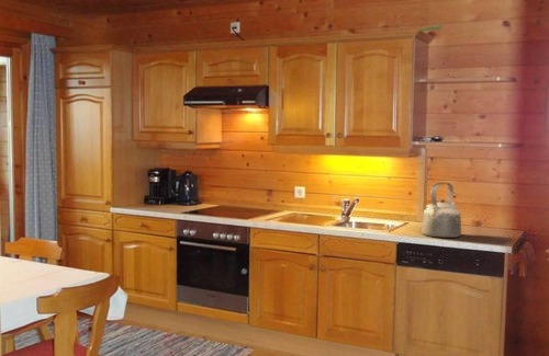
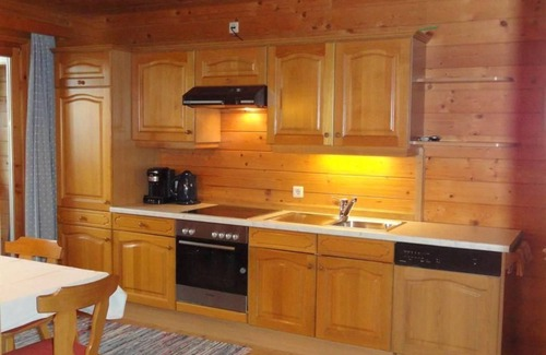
- kettle [421,182,462,239]
